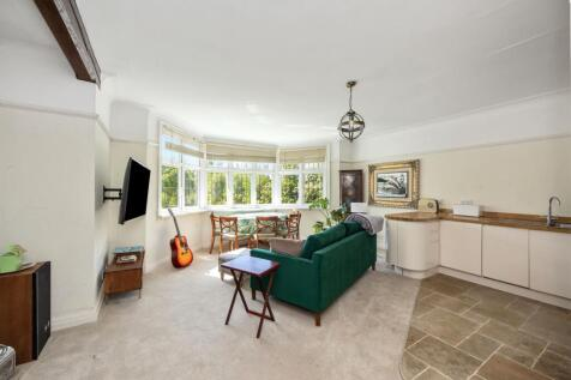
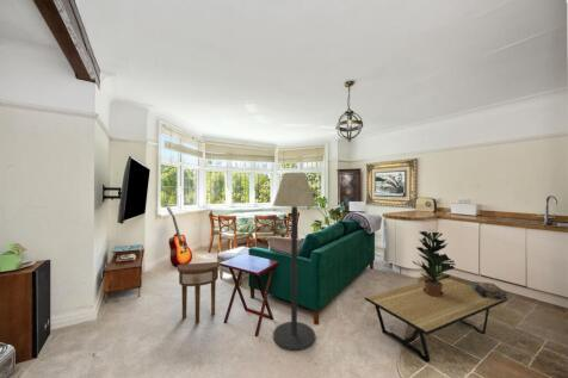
+ side table [177,261,221,324]
+ floor lamp [272,172,317,352]
+ potted plant [412,230,456,297]
+ decorative box [470,280,508,300]
+ coffee table [364,275,508,364]
